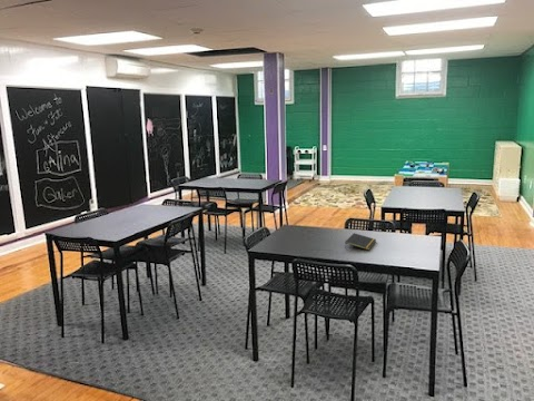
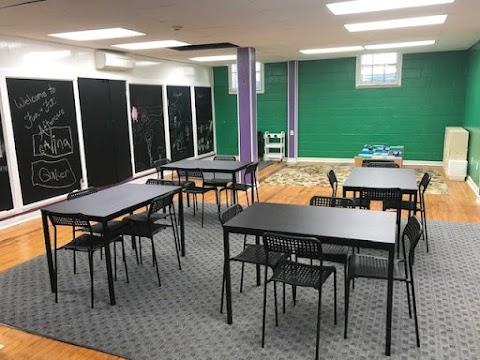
- notepad [344,232,377,252]
